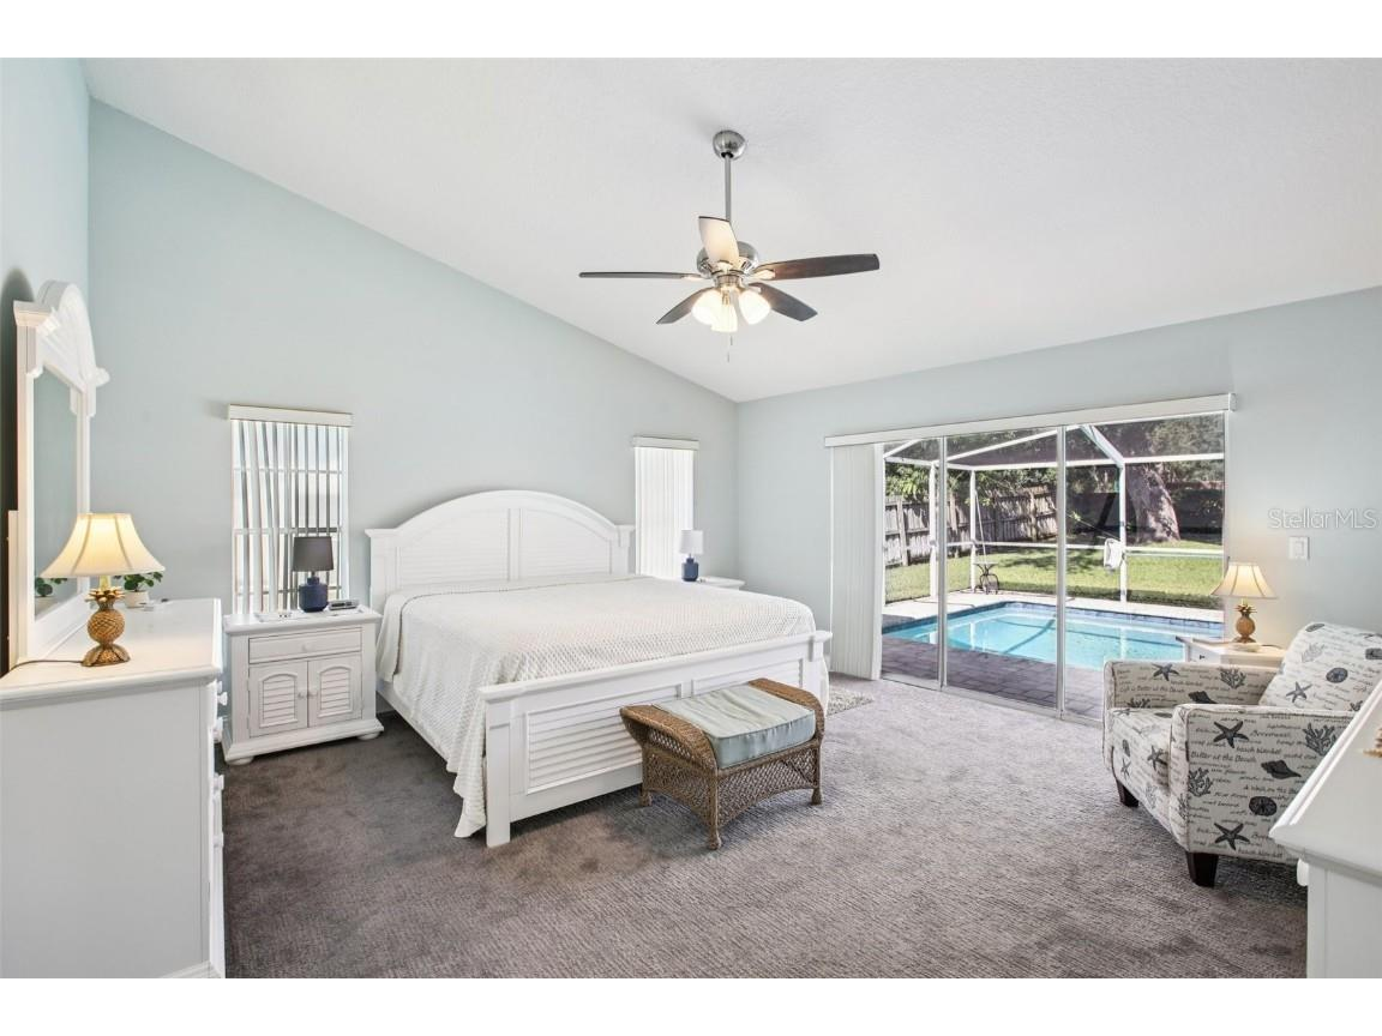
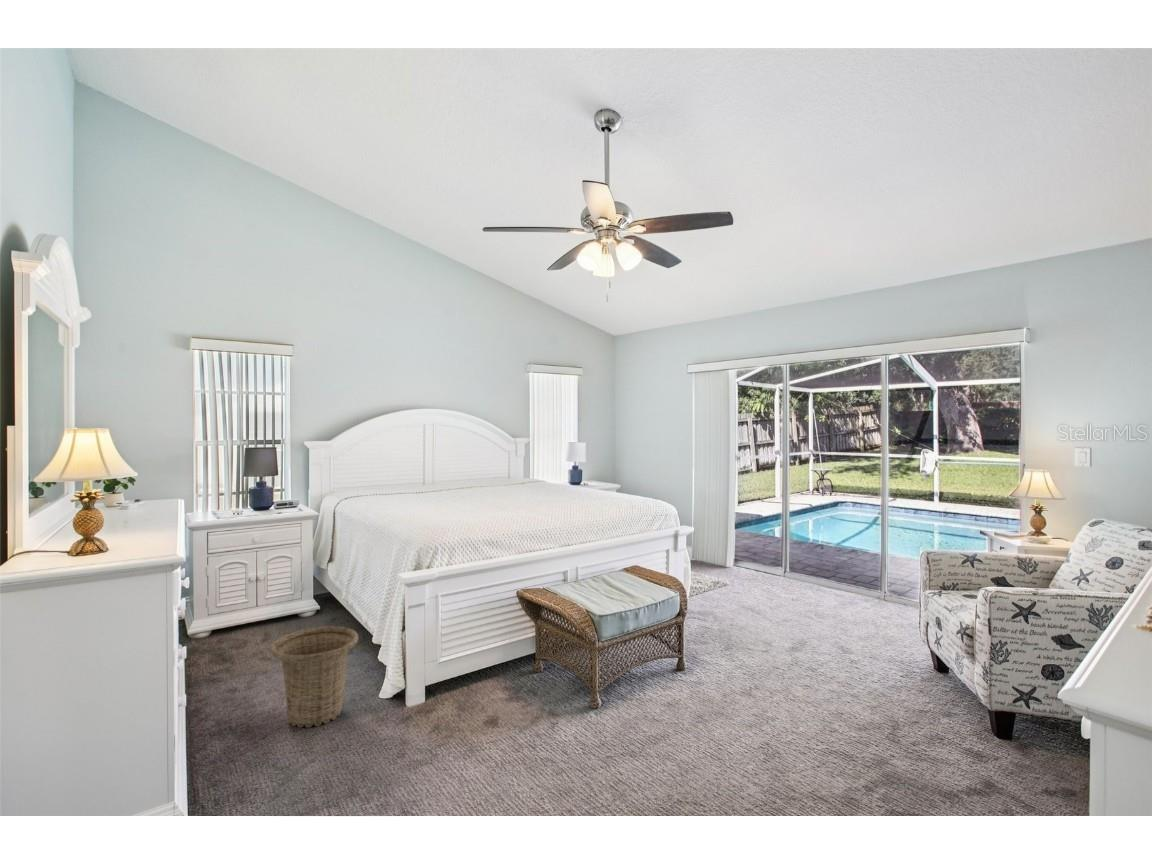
+ basket [269,626,359,729]
